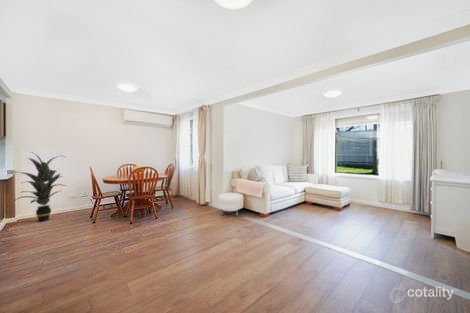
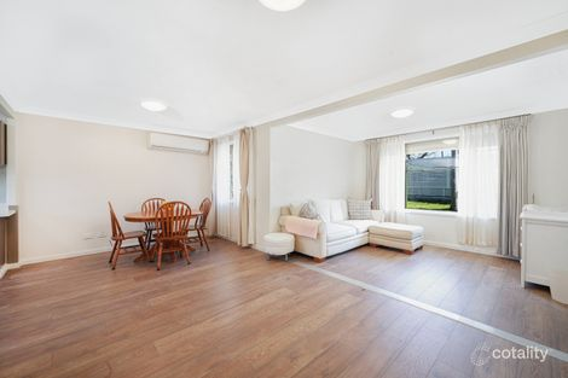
- indoor plant [8,151,66,223]
